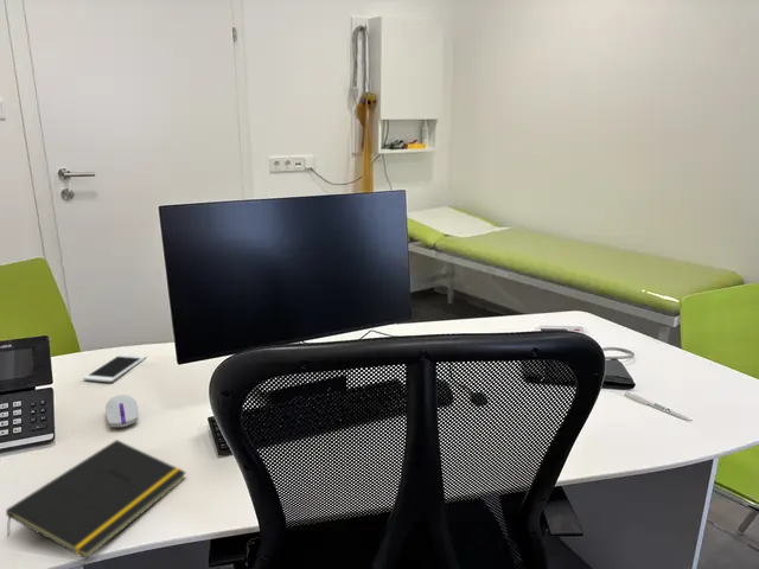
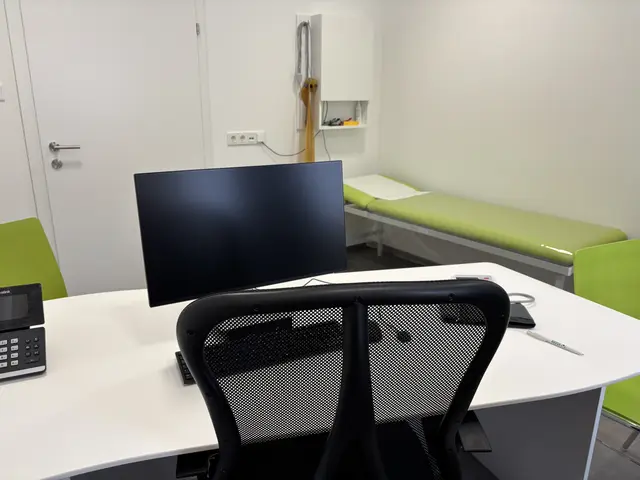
- computer mouse [104,394,139,428]
- notepad [5,439,187,561]
- cell phone [82,352,148,383]
